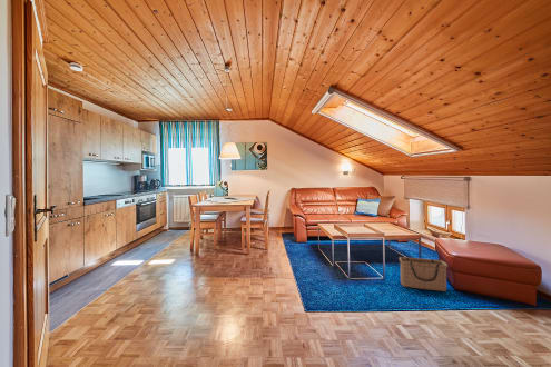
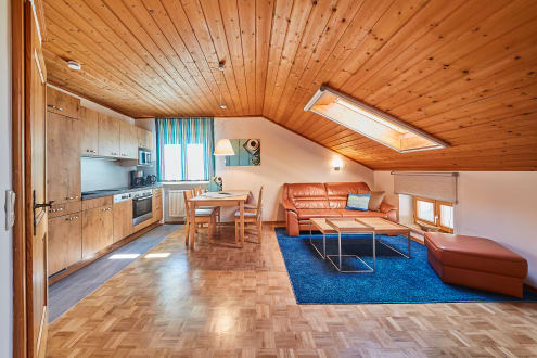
- basket [399,256,449,292]
